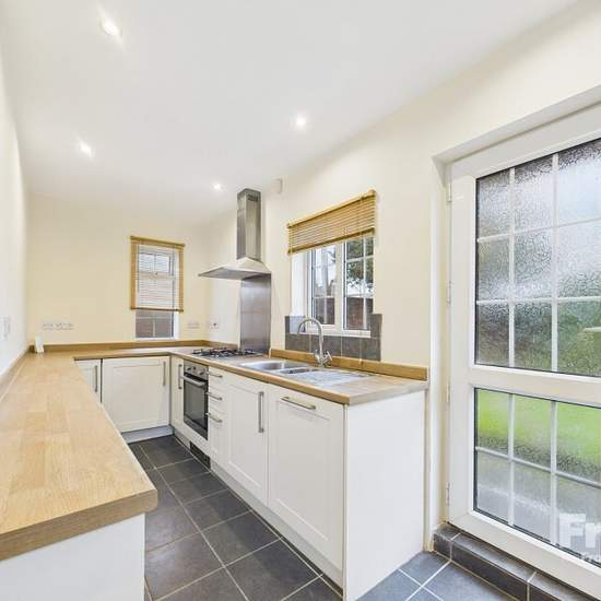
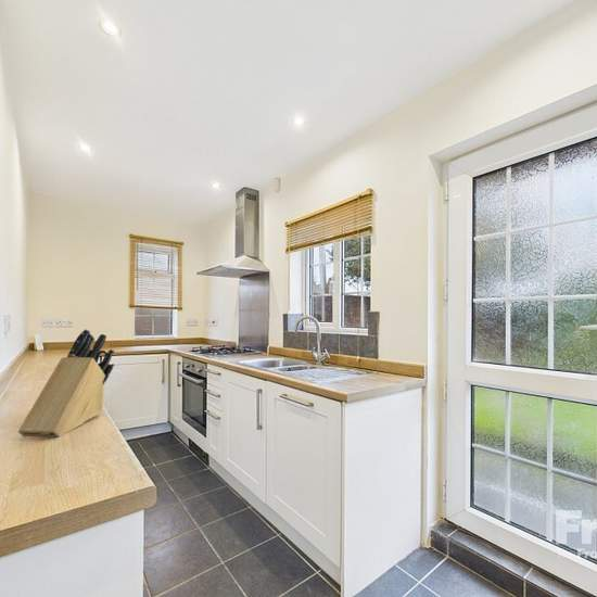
+ knife block [17,328,115,437]
